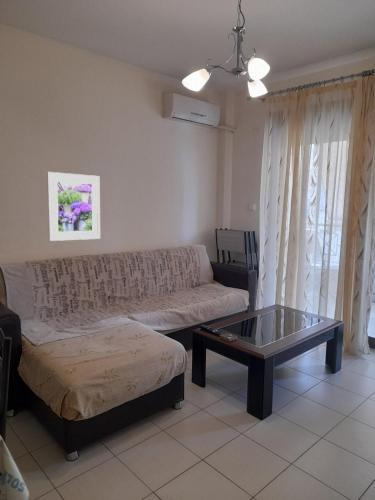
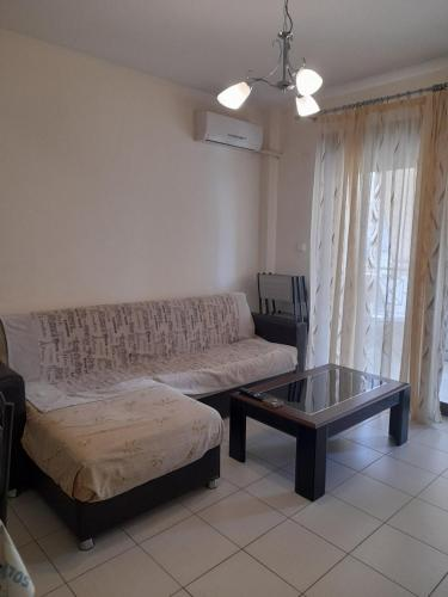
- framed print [46,171,101,242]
